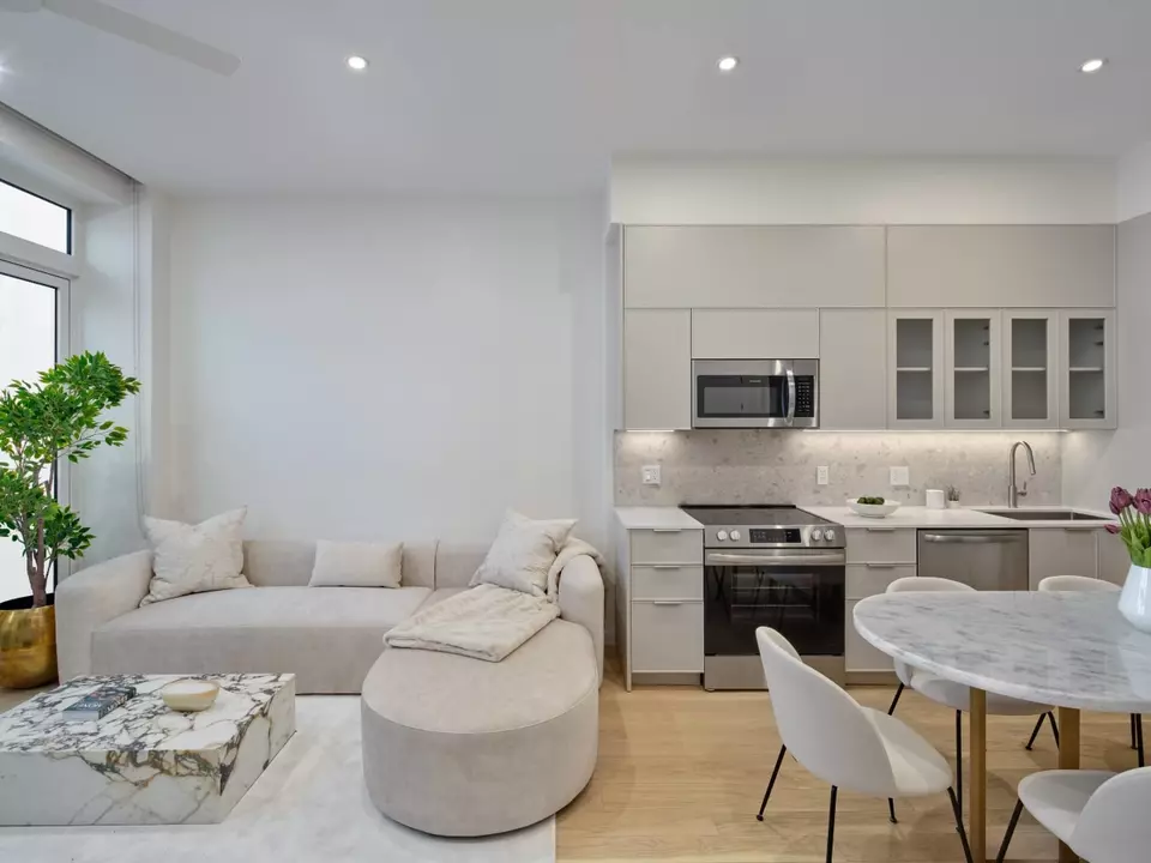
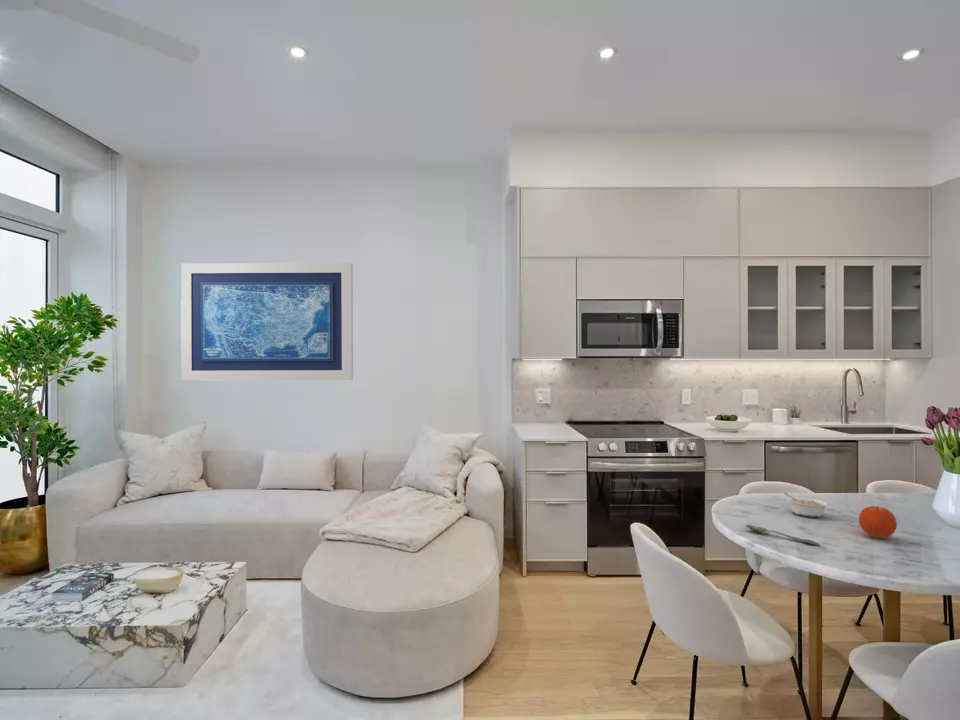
+ legume [783,492,830,518]
+ spoon [745,524,821,546]
+ fruit [858,505,898,539]
+ wall art [180,262,354,382]
